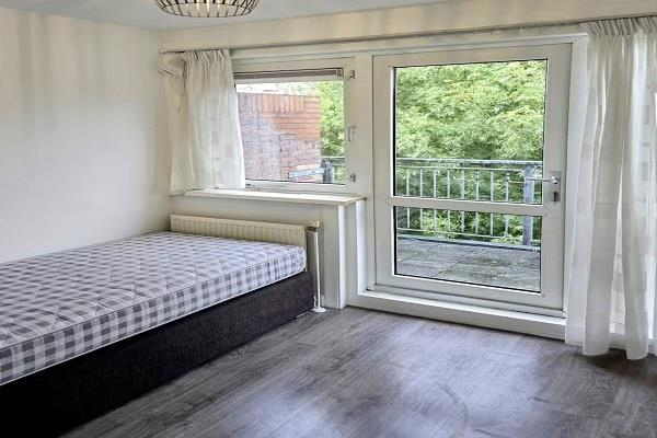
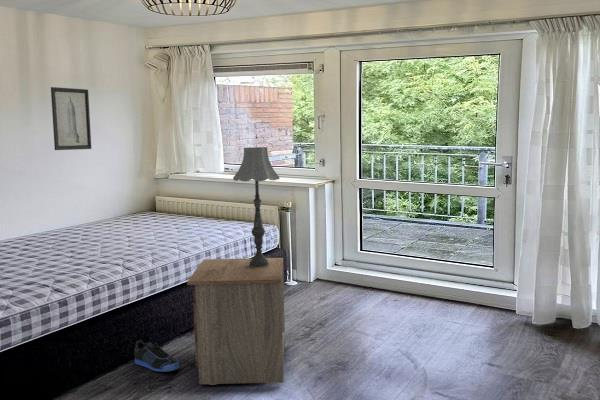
+ table lamp [232,146,280,267]
+ wall art [50,86,92,151]
+ nightstand [186,257,286,386]
+ sneaker [133,339,180,373]
